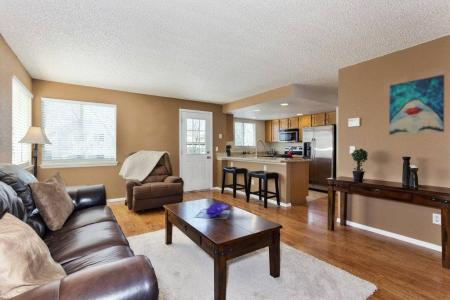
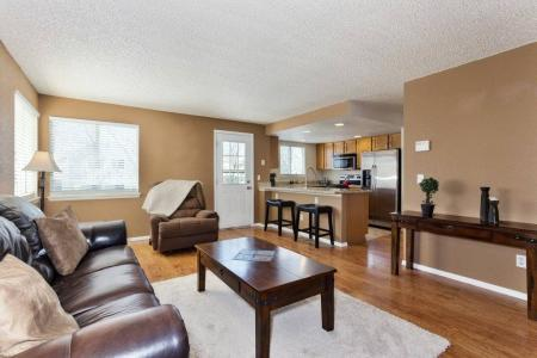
- decorative bowl [205,200,230,218]
- wall art [388,74,445,136]
